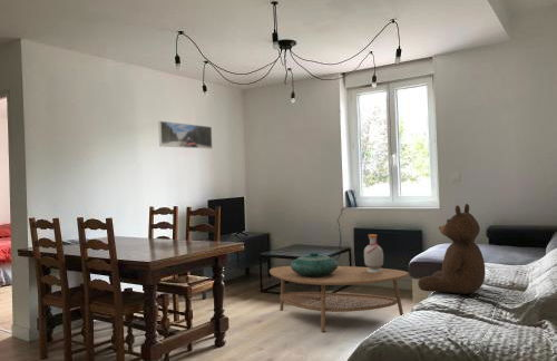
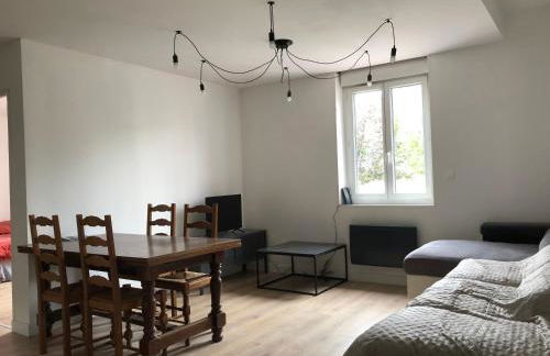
- decorative bowl [290,251,340,277]
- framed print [157,120,214,150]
- coffee table [268,265,410,333]
- bottle [363,233,384,272]
- teddy bear [417,203,487,295]
